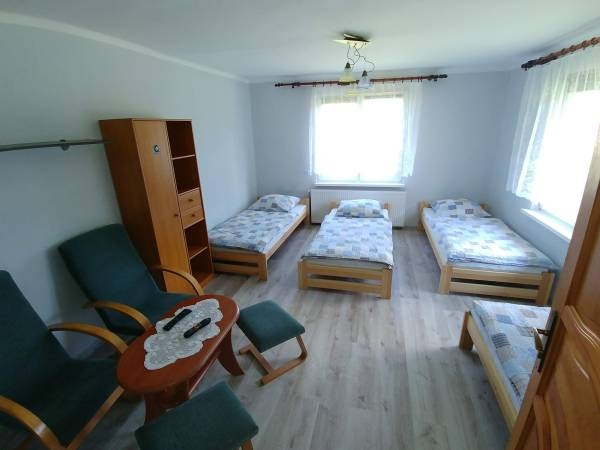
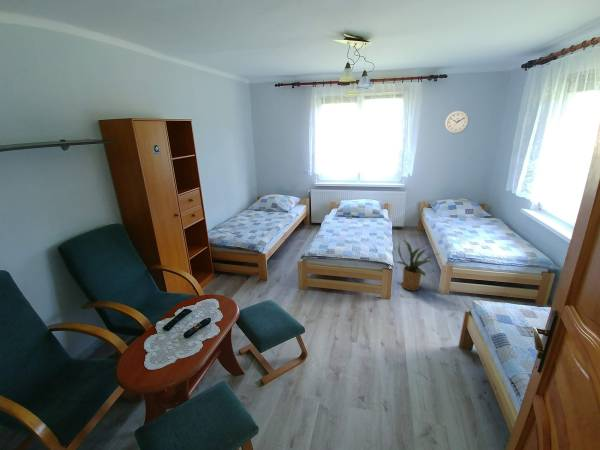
+ wall clock [444,110,470,134]
+ house plant [395,238,440,291]
